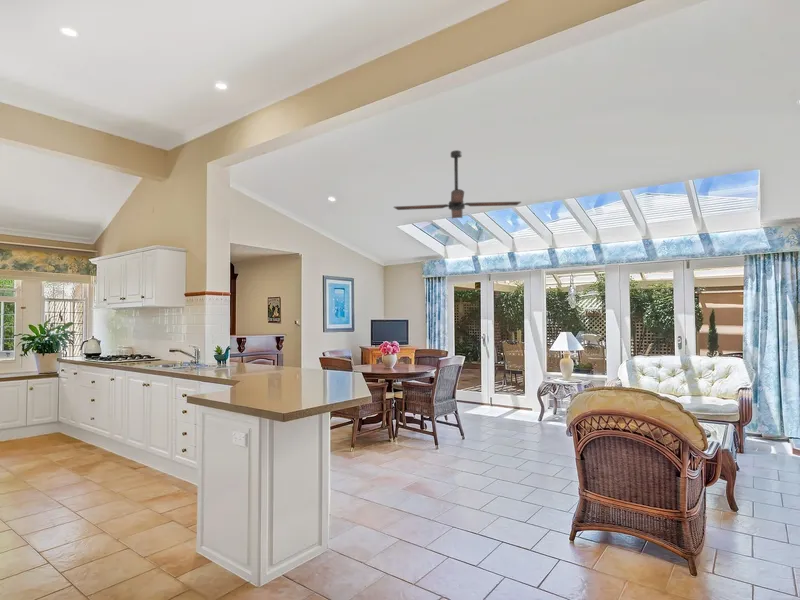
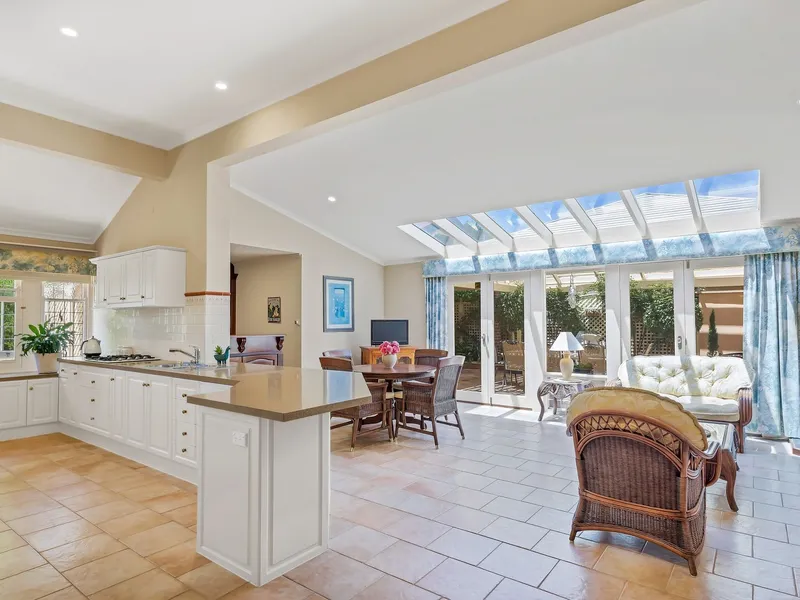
- ceiling fan [393,149,522,219]
